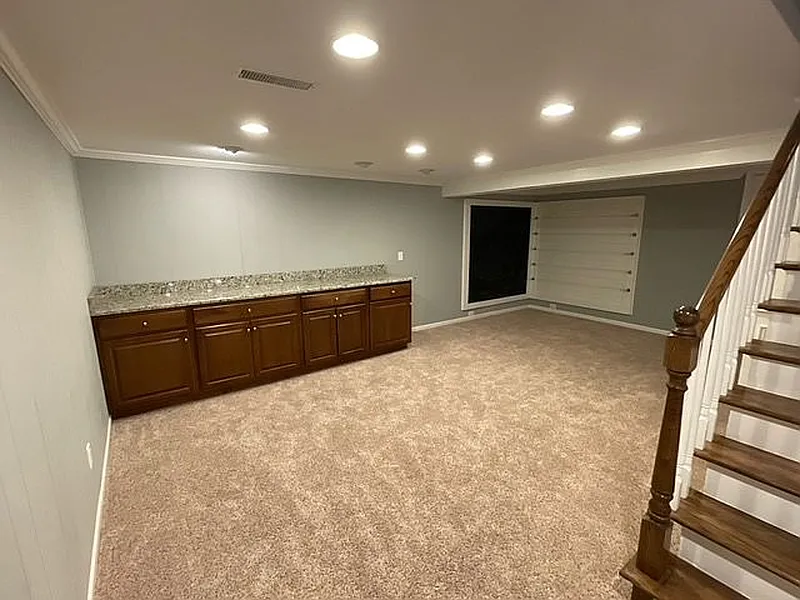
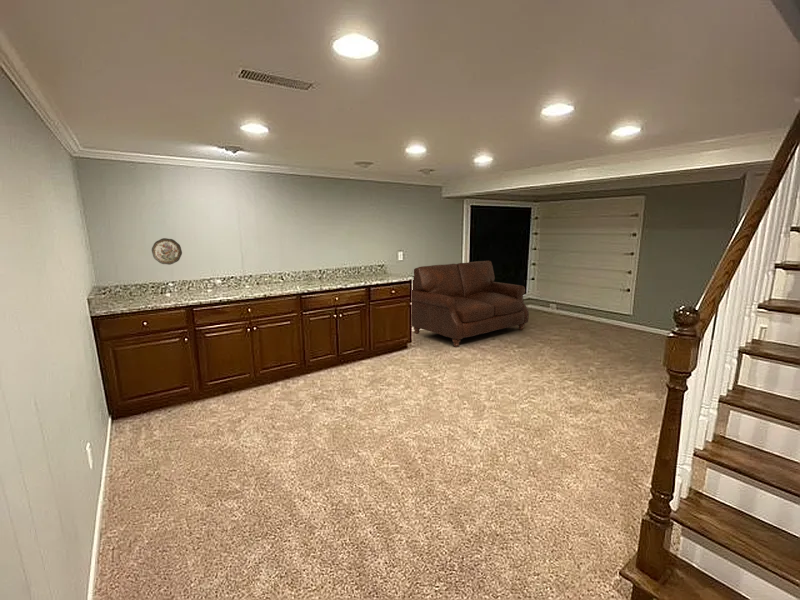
+ sofa [411,260,530,348]
+ decorative plate [151,237,183,266]
